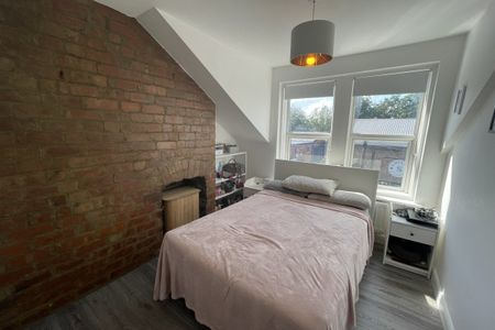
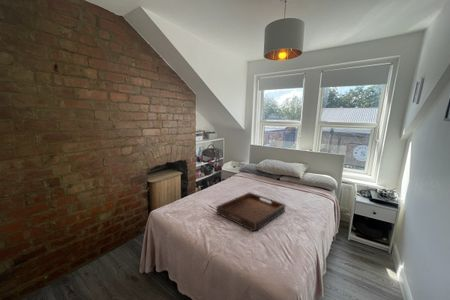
+ serving tray [215,191,287,232]
